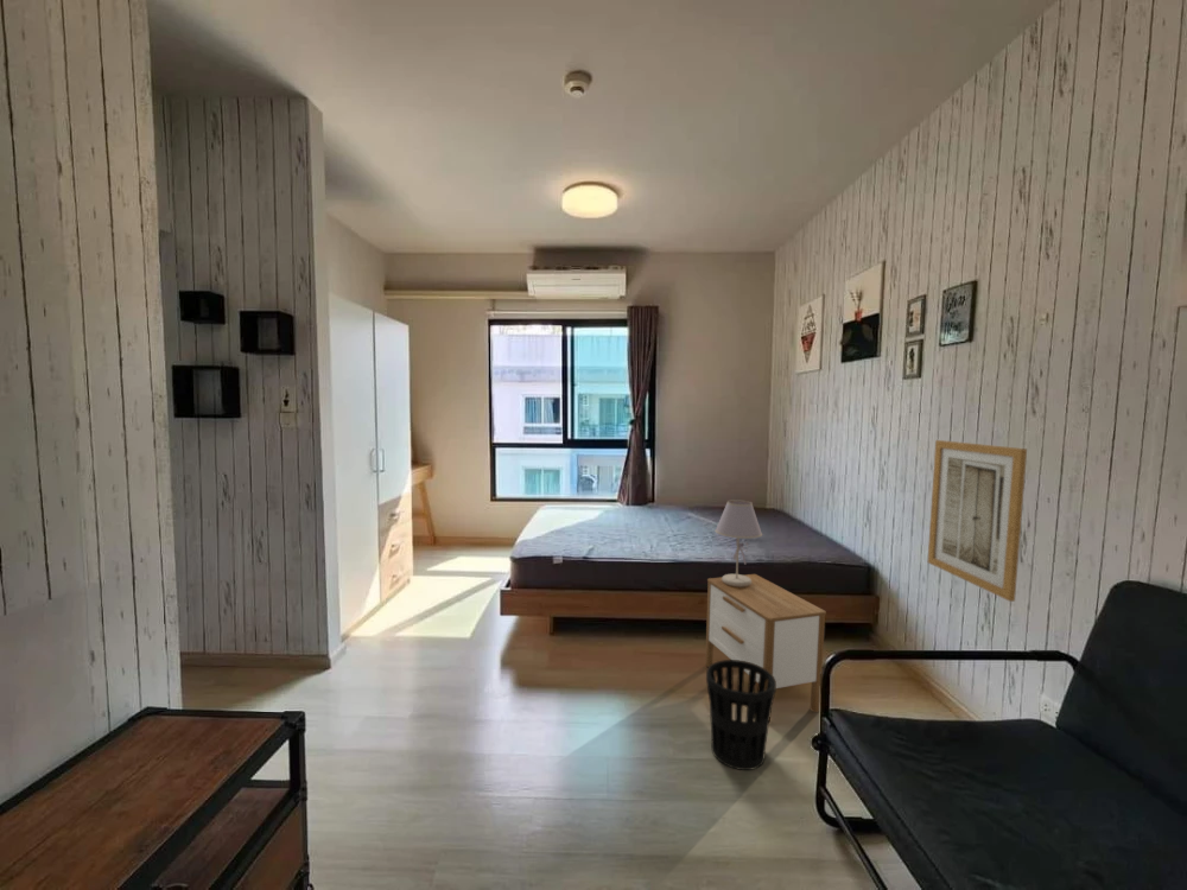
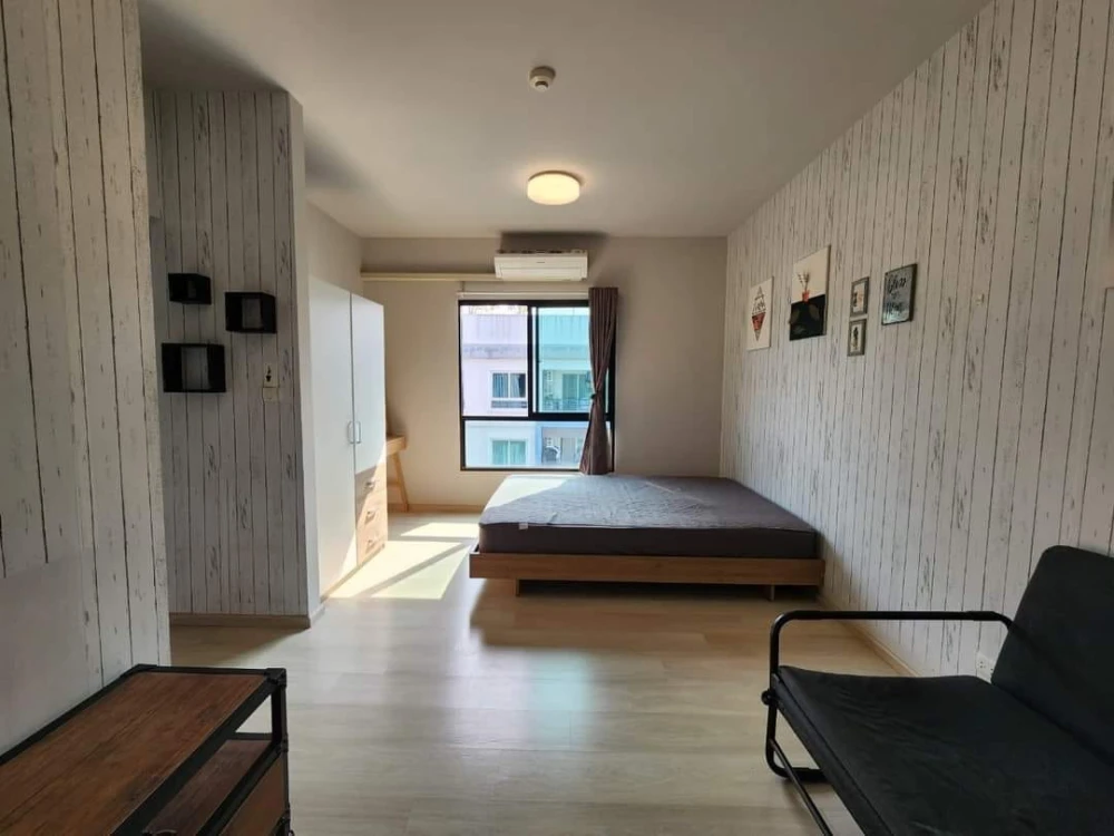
- wastebasket [705,659,777,771]
- nightstand [704,573,827,723]
- wall art [927,439,1028,603]
- table lamp [715,498,763,587]
